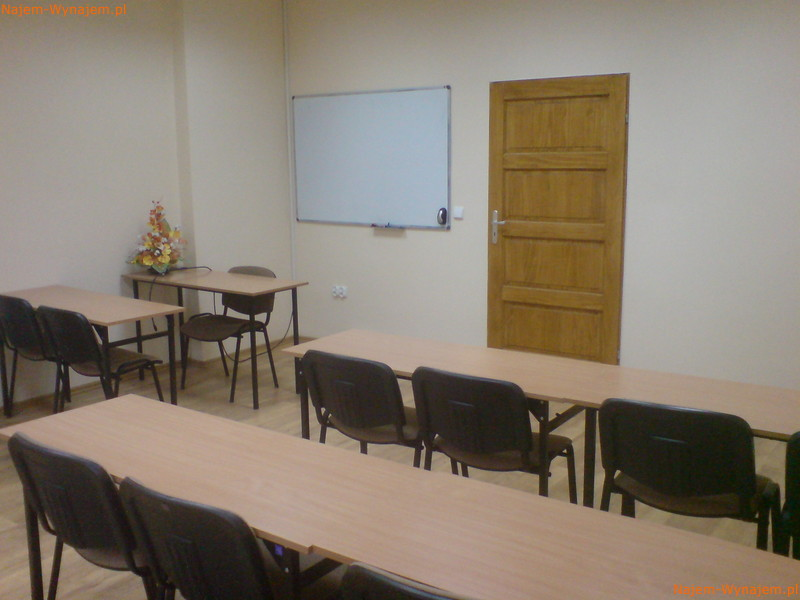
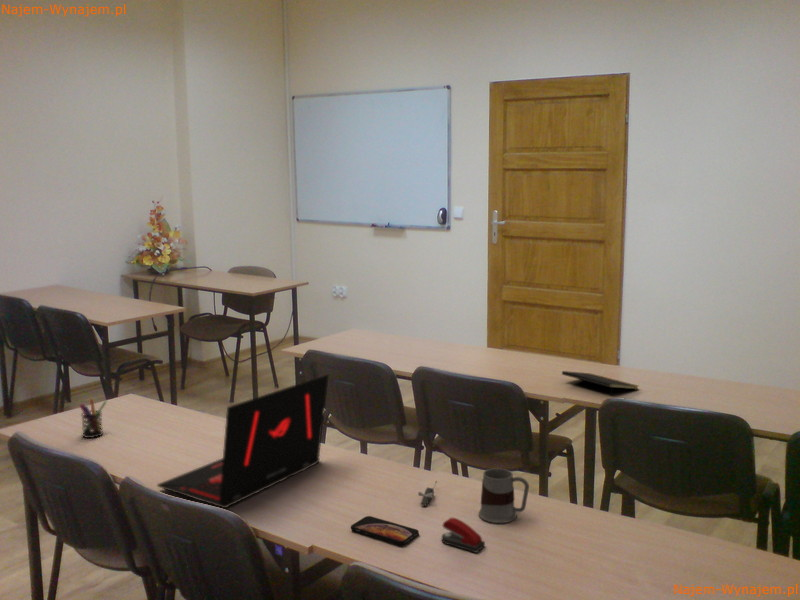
+ notepad [561,370,639,397]
+ computer mouse [417,480,438,507]
+ pen holder [78,397,108,439]
+ smartphone [350,515,420,546]
+ mug [478,467,530,524]
+ stapler [441,517,486,554]
+ laptop [156,373,330,509]
